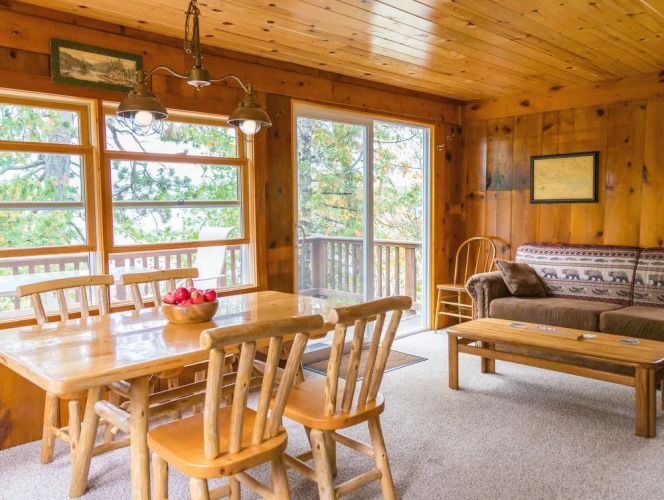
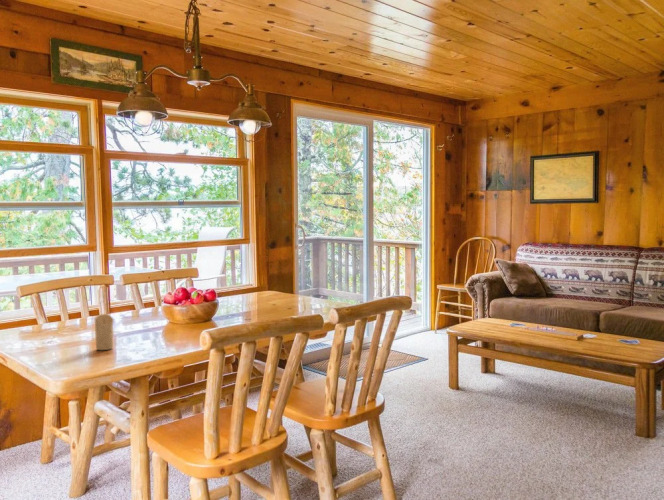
+ candle [94,313,115,351]
